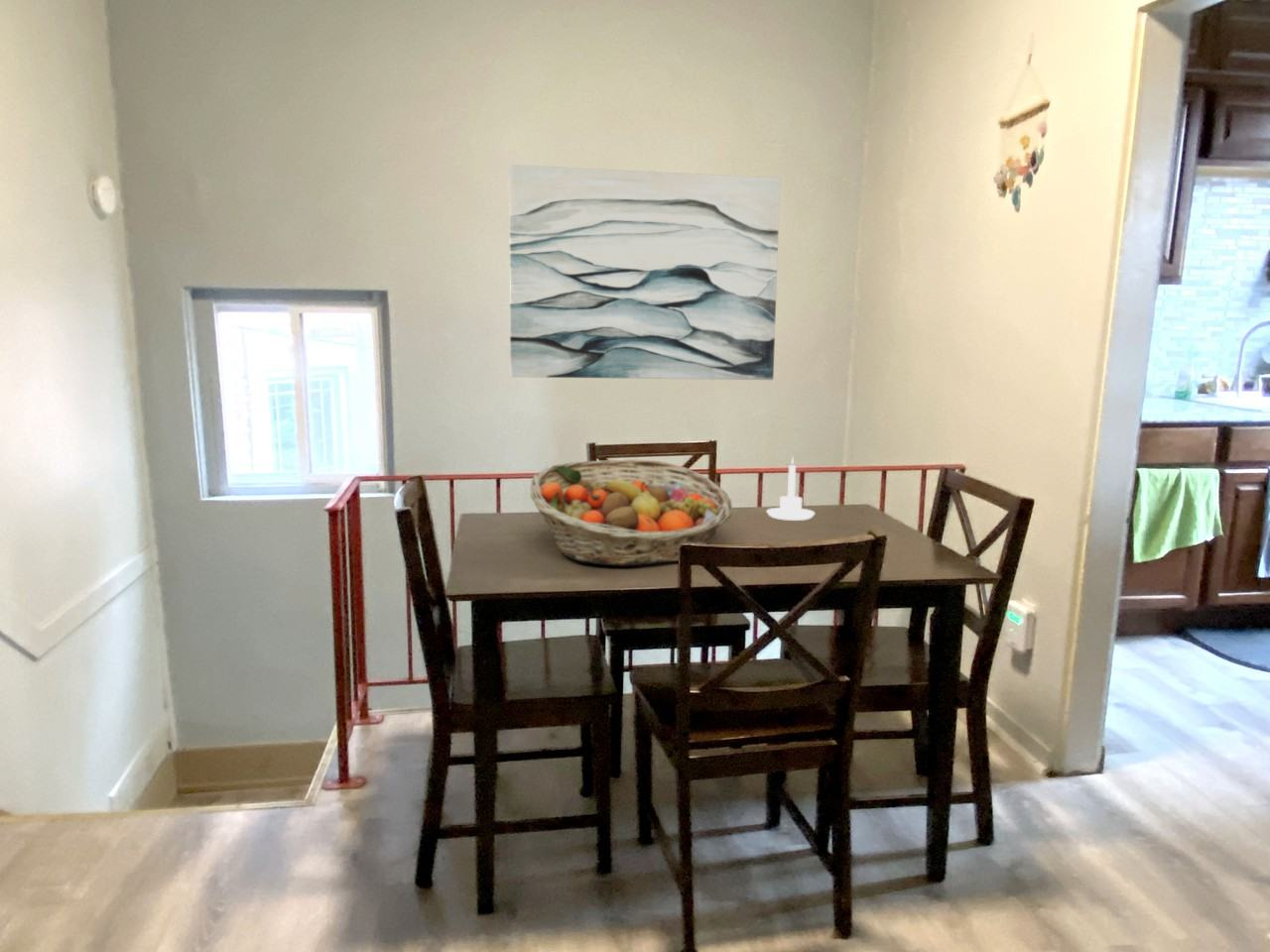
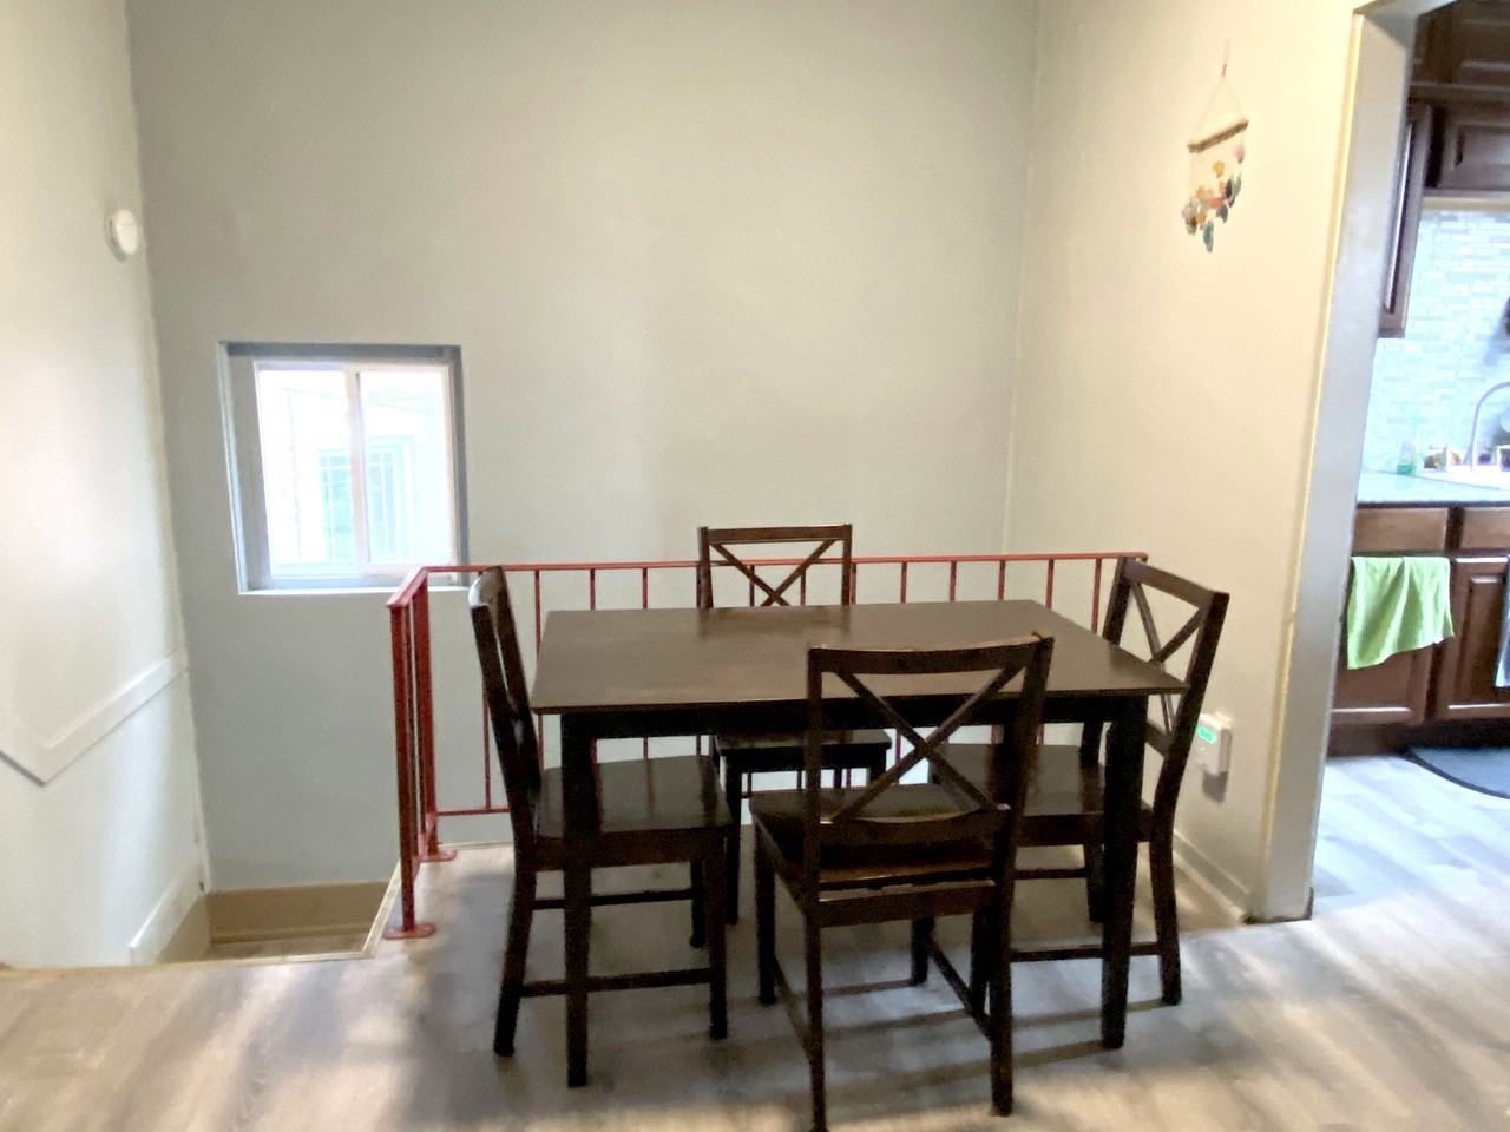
- wall art [508,164,781,381]
- candle holder [766,456,816,522]
- fruit basket [529,458,733,566]
